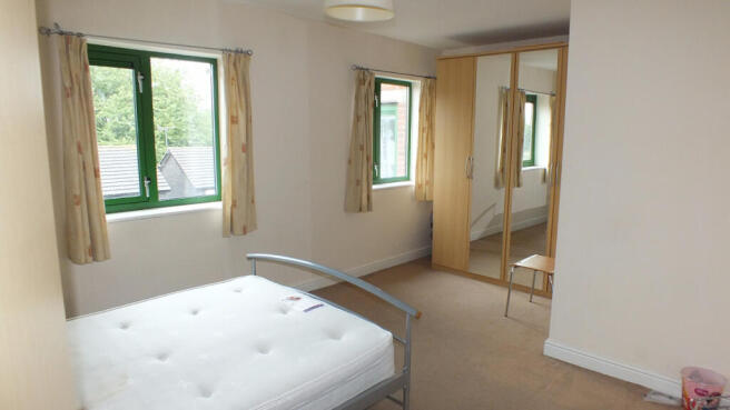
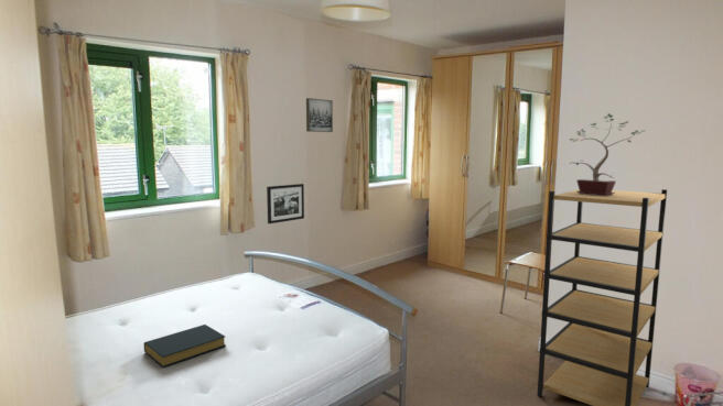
+ potted plant [569,112,647,196]
+ picture frame [266,183,305,224]
+ shelving unit [537,188,668,406]
+ wall art [305,97,334,133]
+ hardback book [142,323,227,369]
